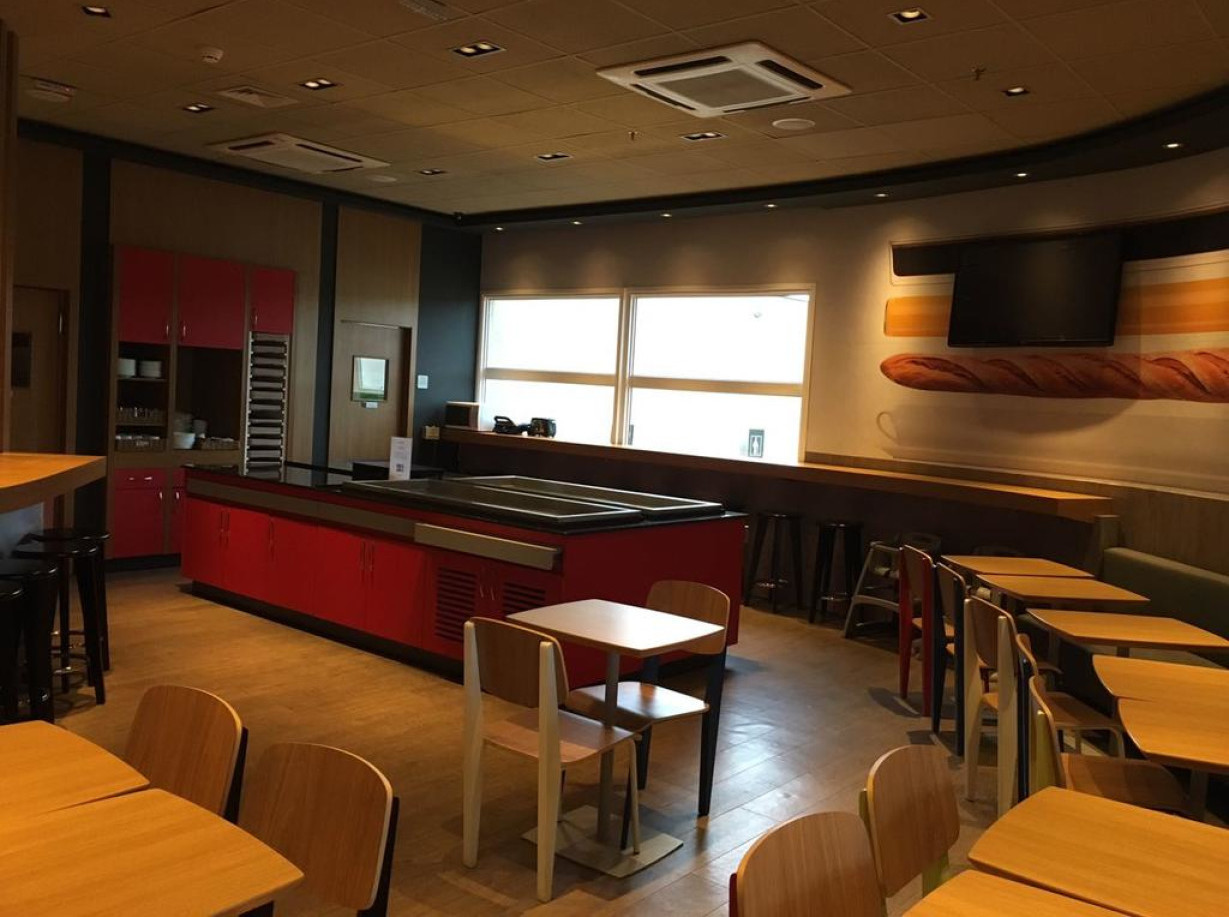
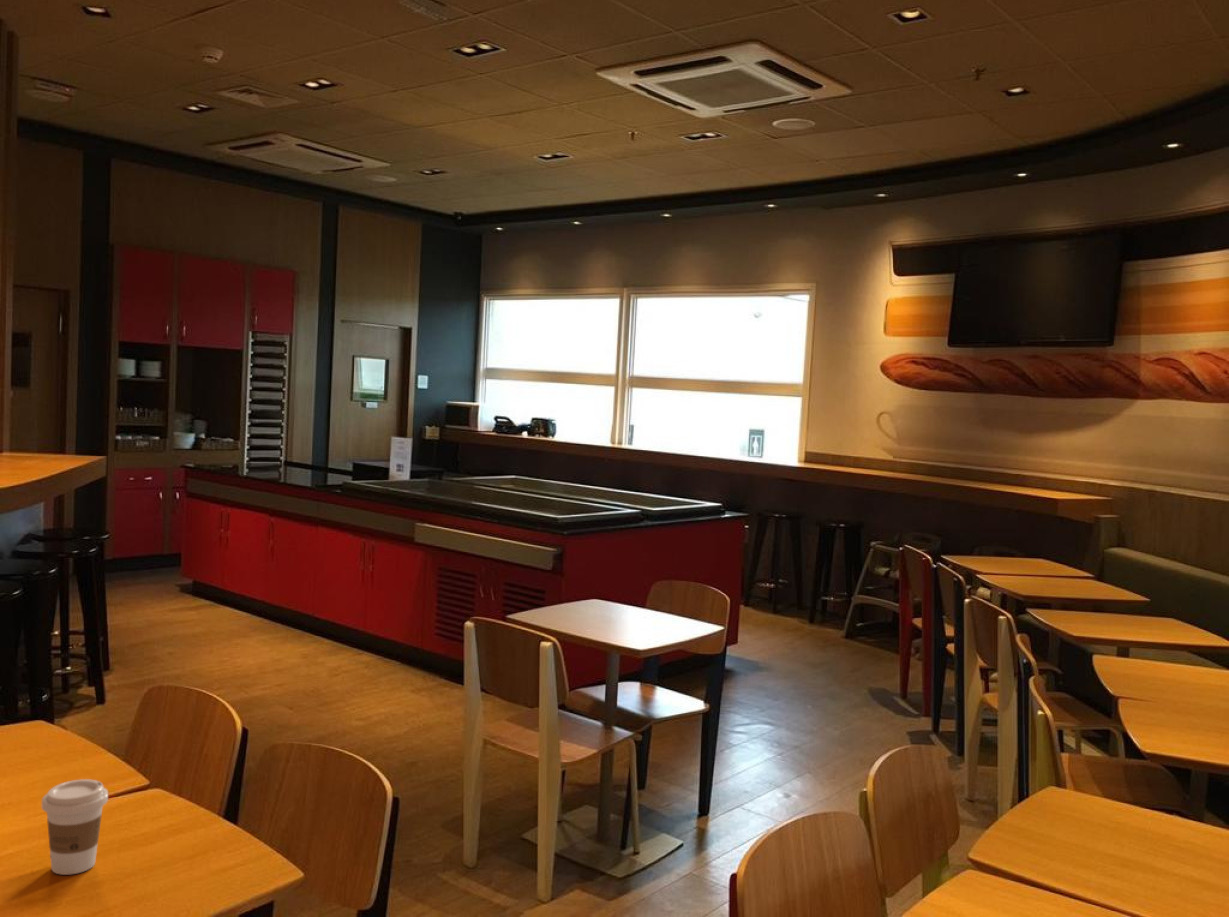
+ coffee cup [41,778,109,876]
